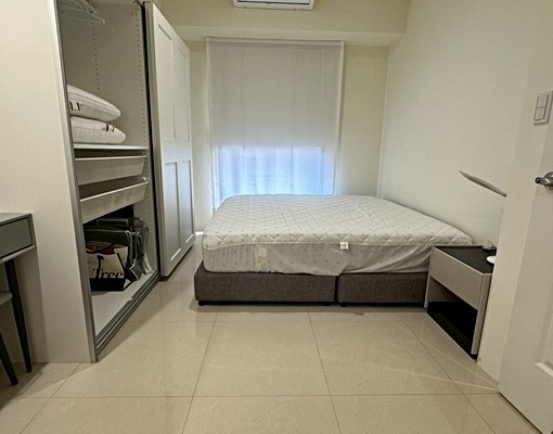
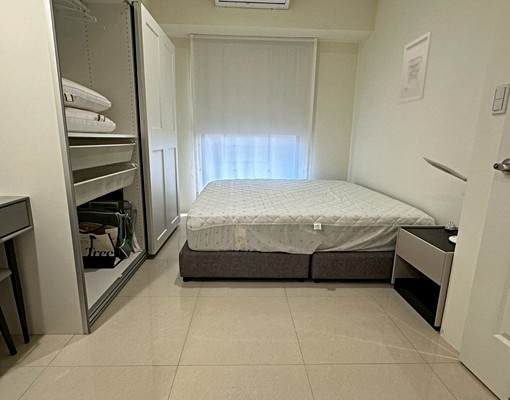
+ wall art [397,30,433,105]
